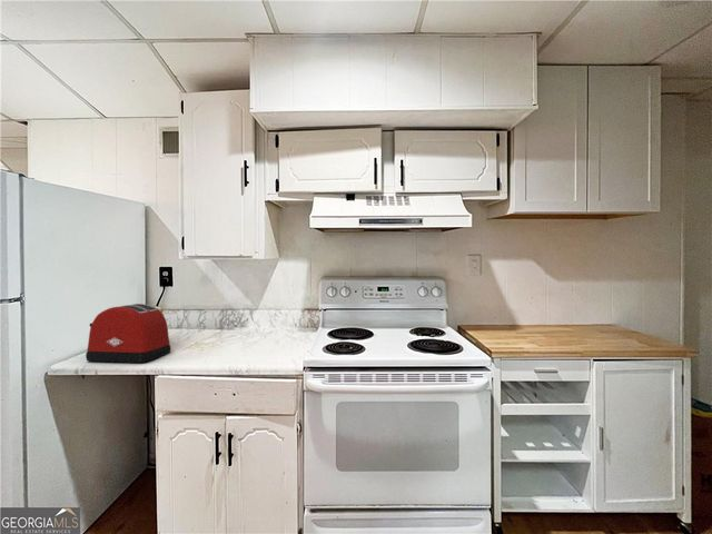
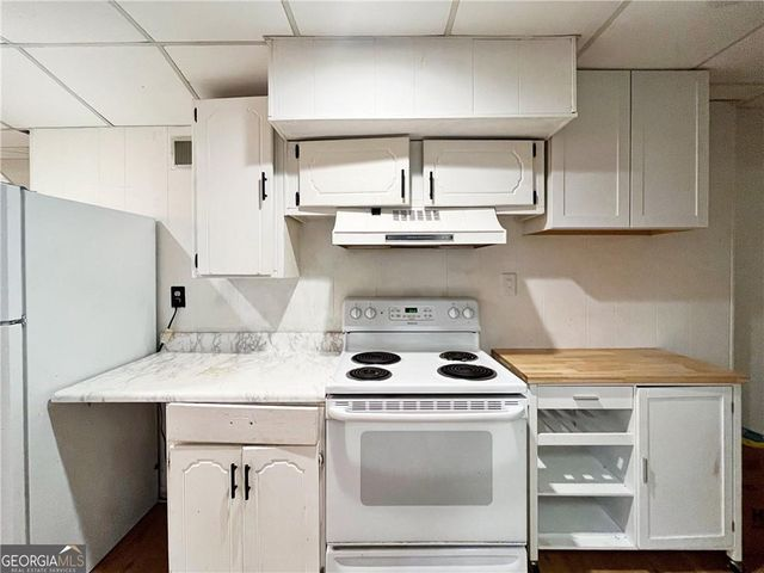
- toaster [85,303,171,364]
